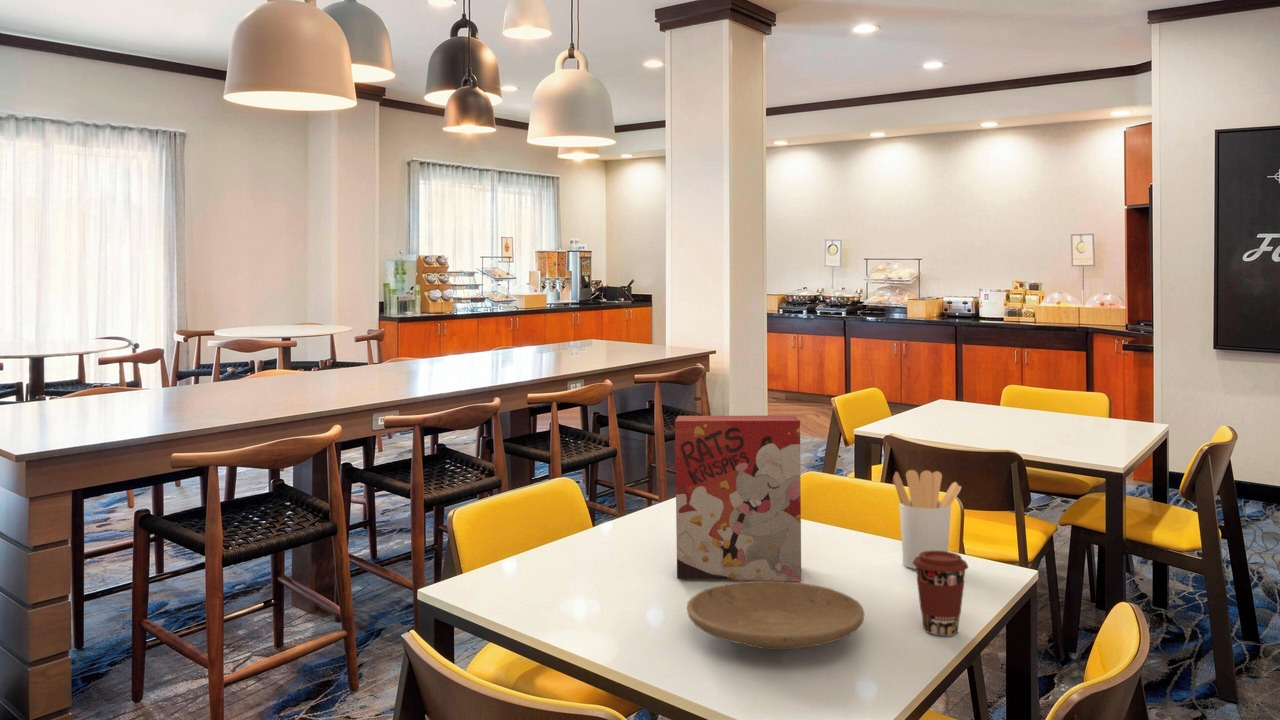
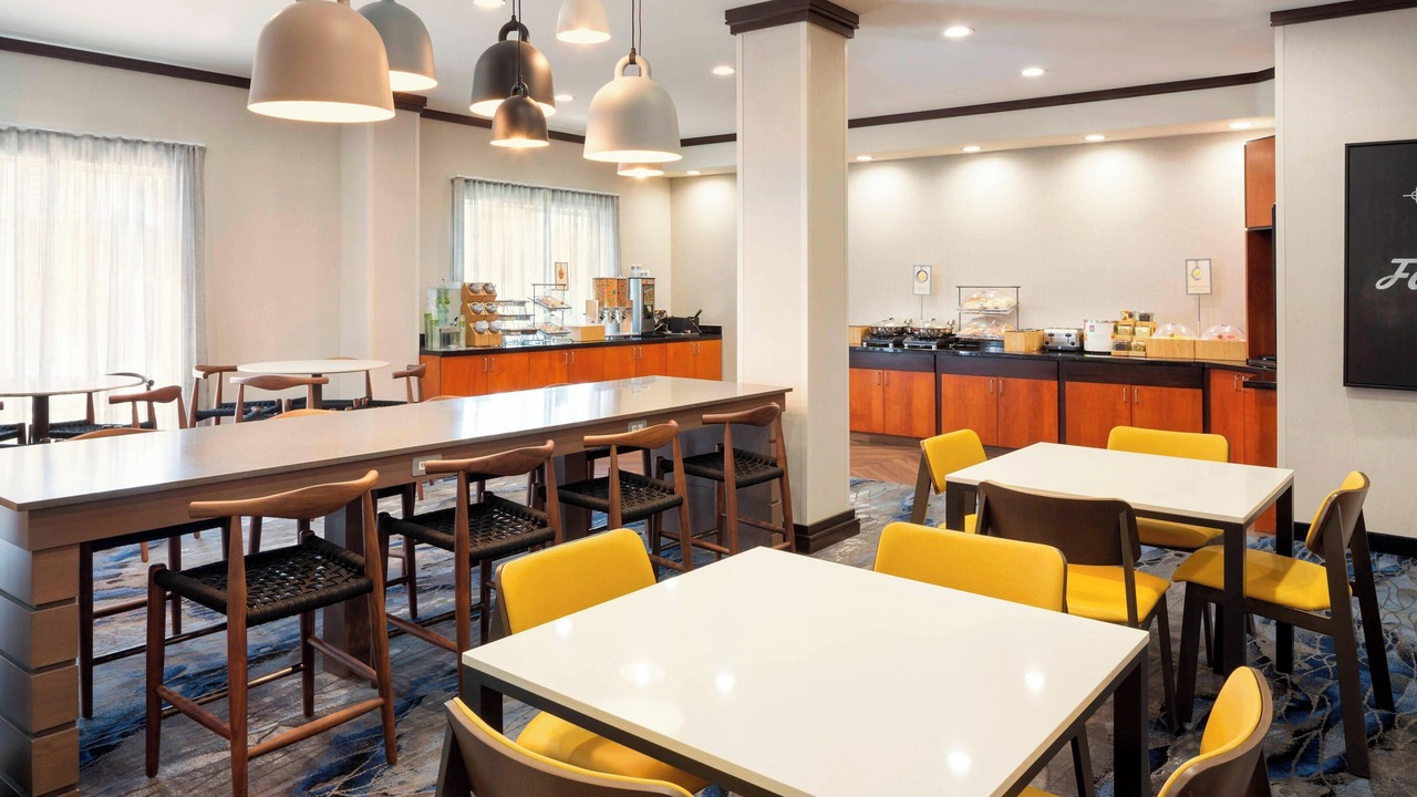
- cereal box [674,414,802,582]
- coffee cup [913,551,969,637]
- plate [685,580,866,651]
- utensil holder [893,469,962,570]
